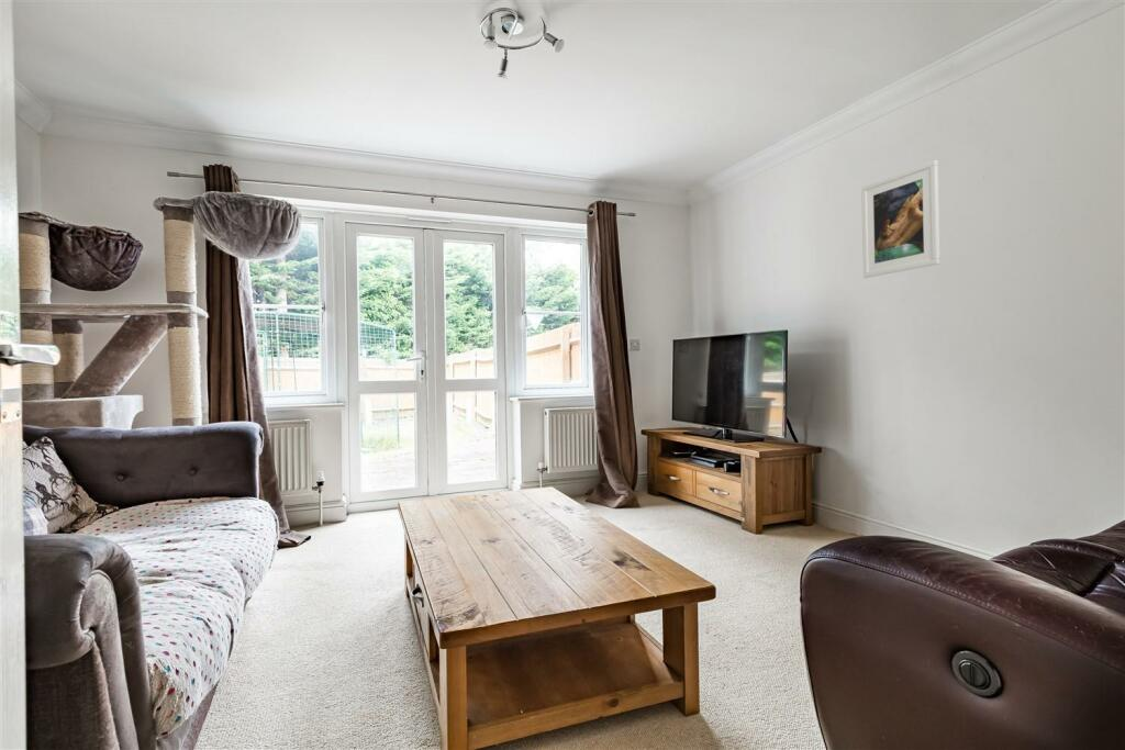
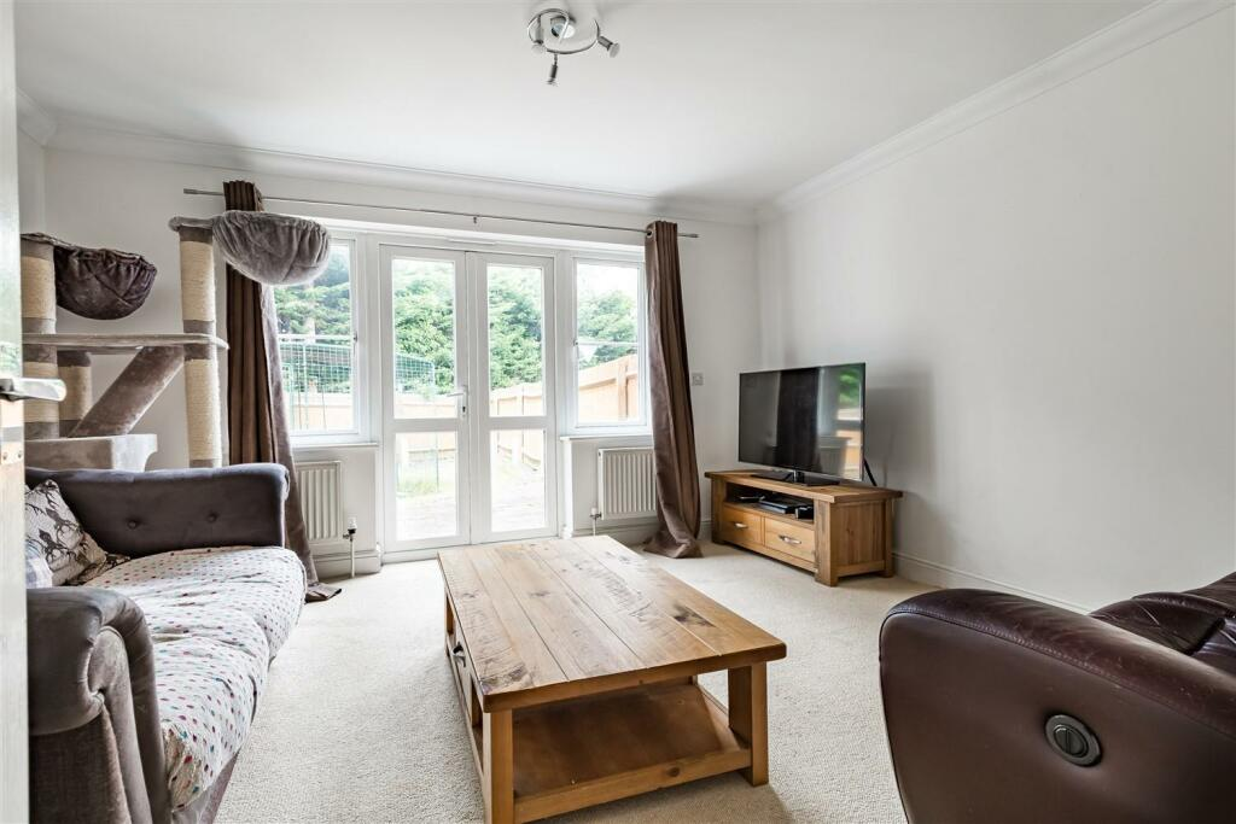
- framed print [860,159,942,279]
